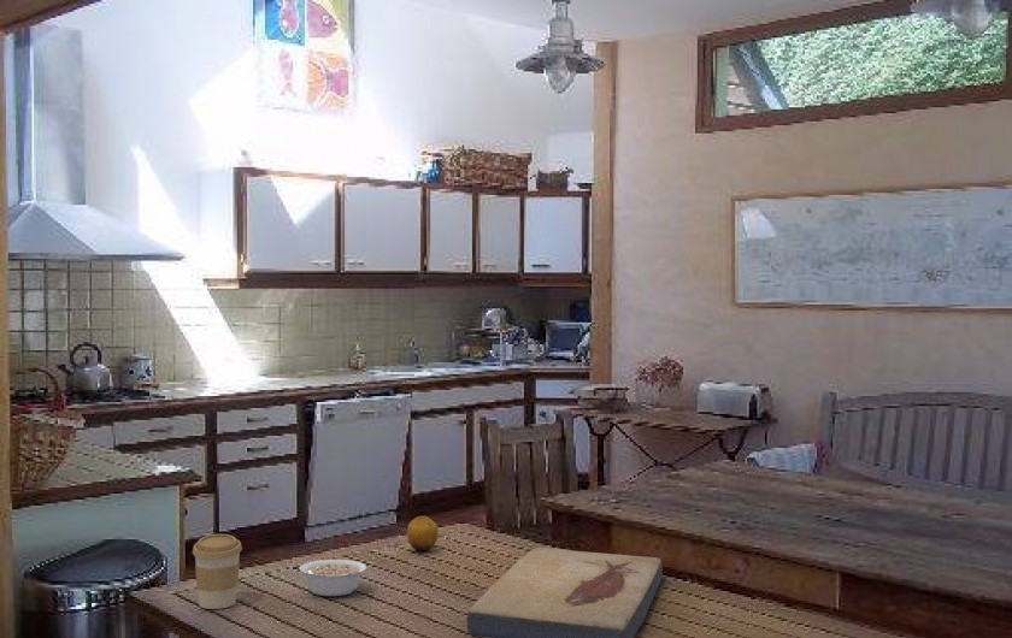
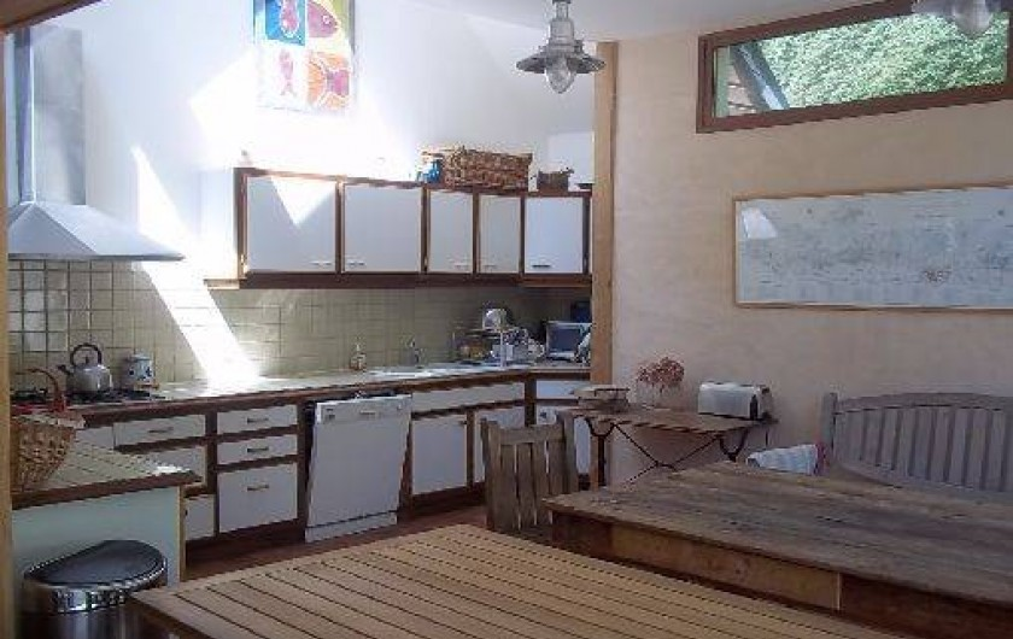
- fish fossil [466,547,664,638]
- fruit [406,515,440,553]
- legume [299,559,367,597]
- coffee cup [192,533,243,610]
